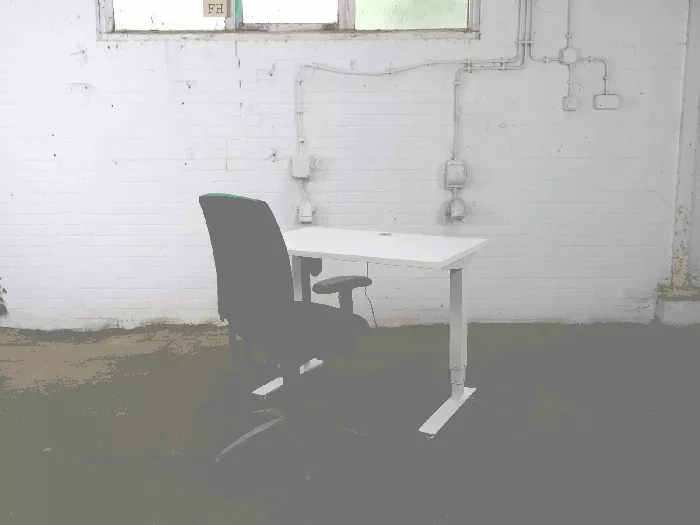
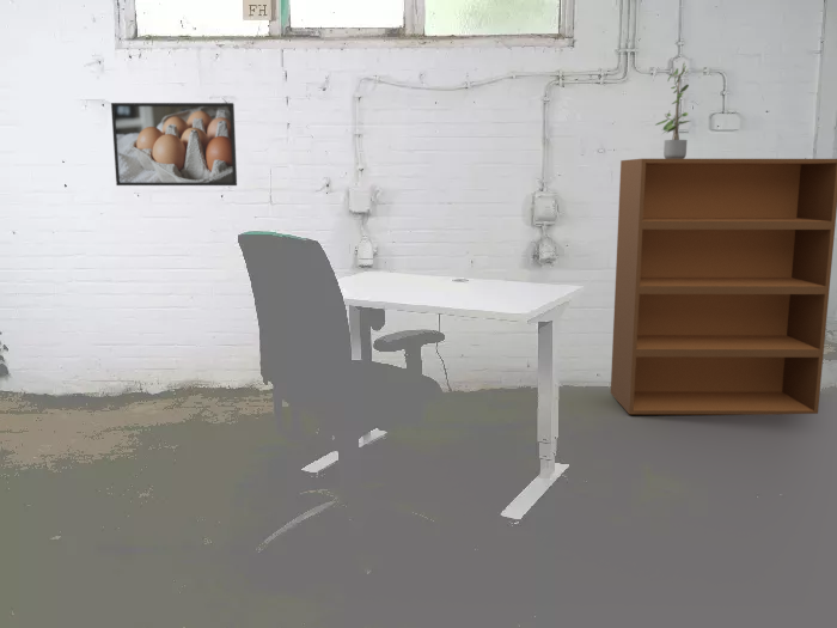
+ potted plant [654,62,691,159]
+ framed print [110,102,238,187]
+ bookshelf [610,158,837,416]
